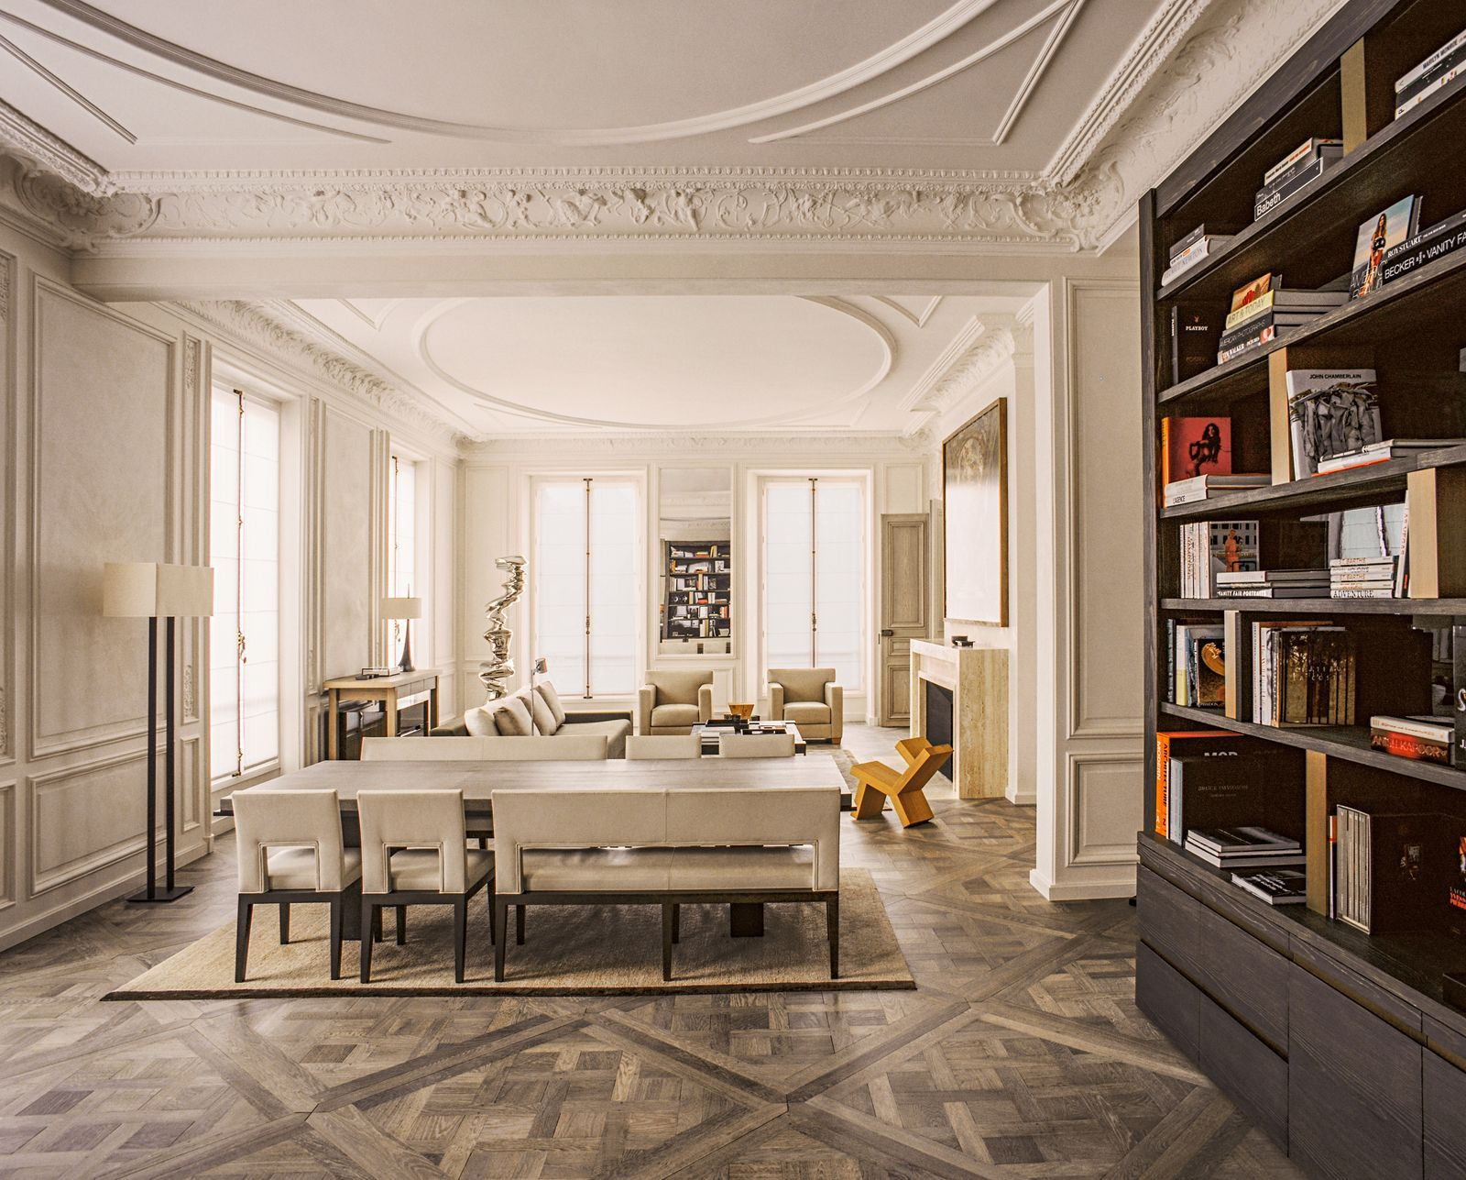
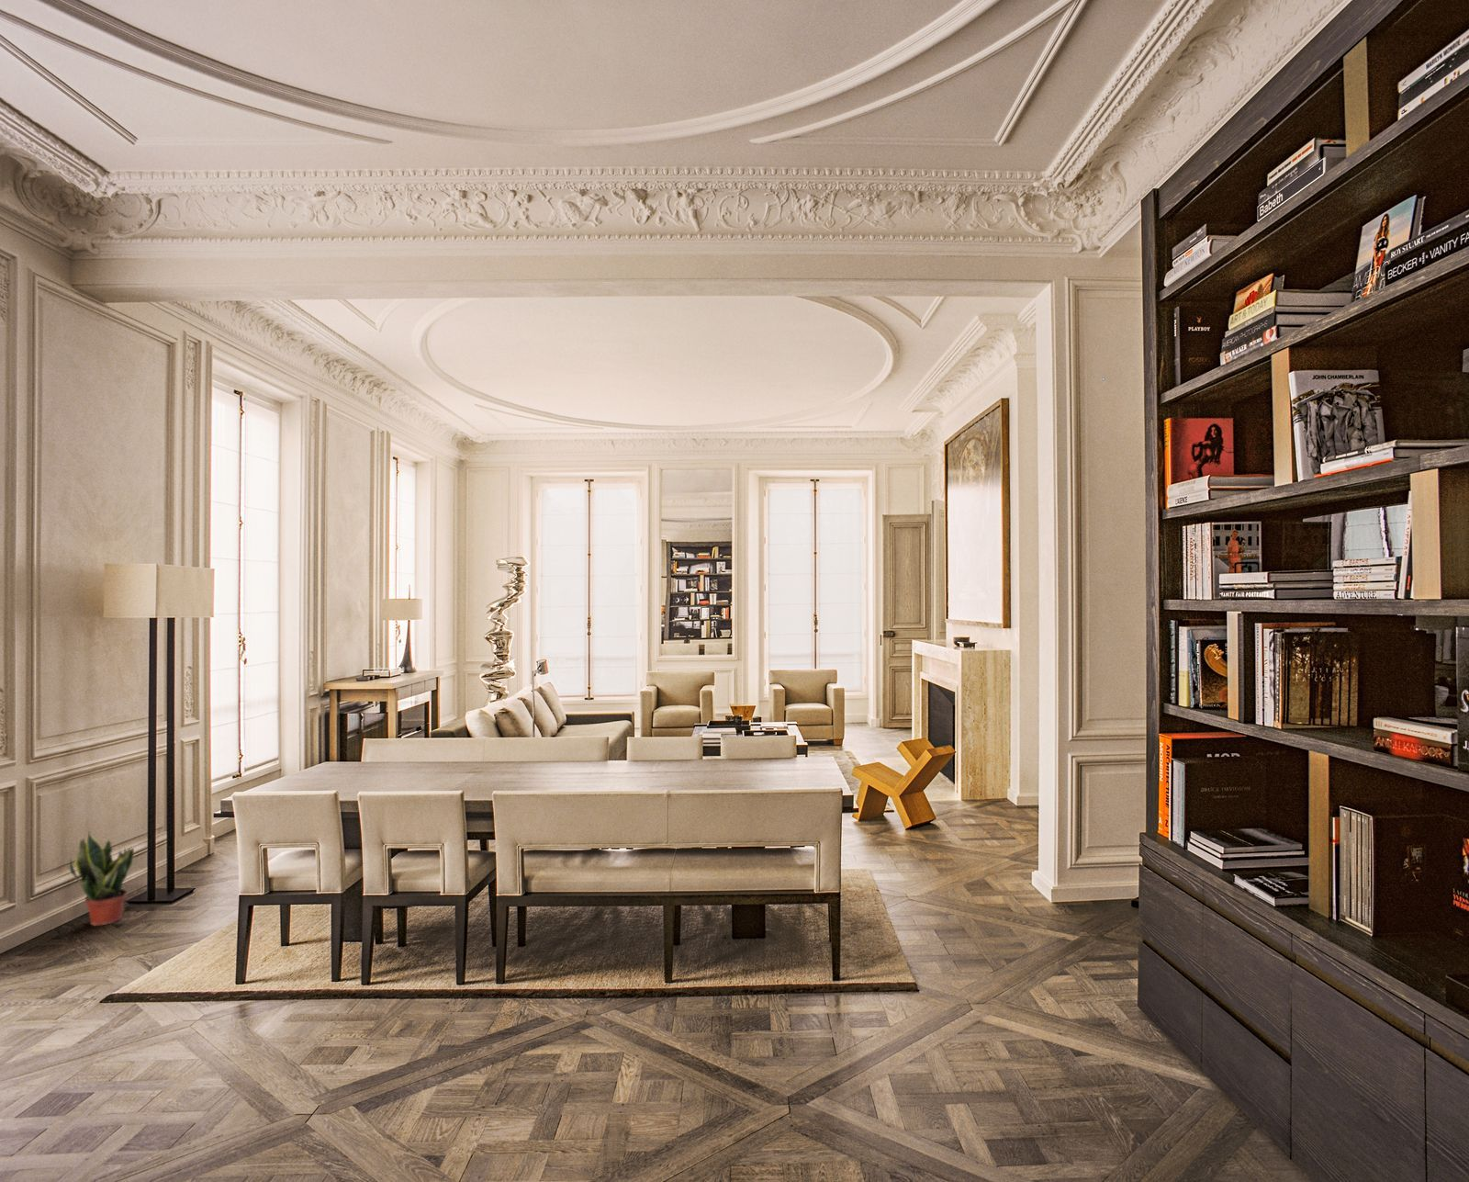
+ potted plant [69,831,135,926]
